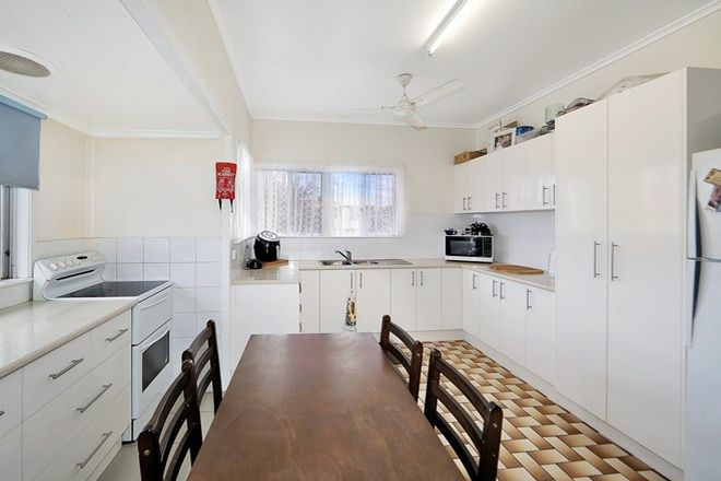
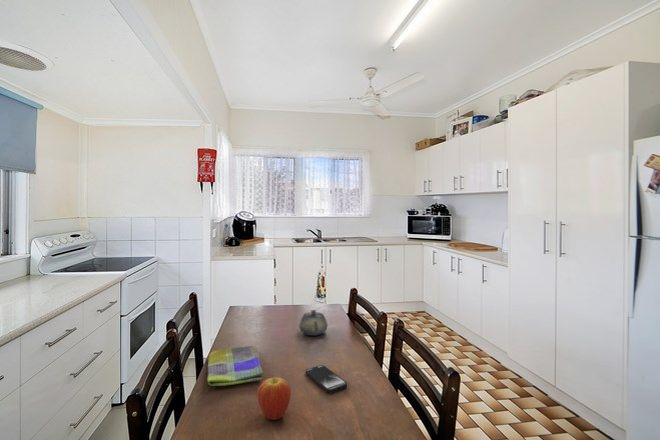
+ fruit [256,376,292,421]
+ smartphone [304,364,348,394]
+ teapot [298,309,329,337]
+ dish towel [206,345,264,387]
